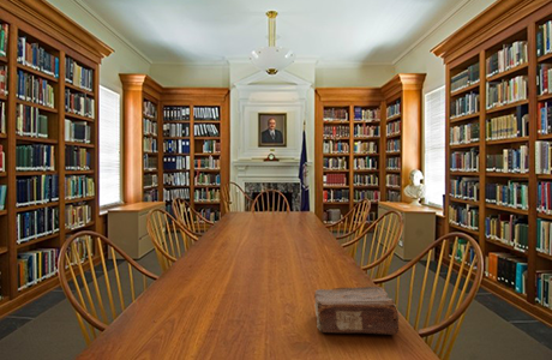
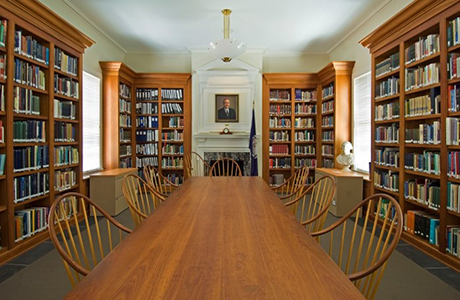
- book [313,286,401,335]
